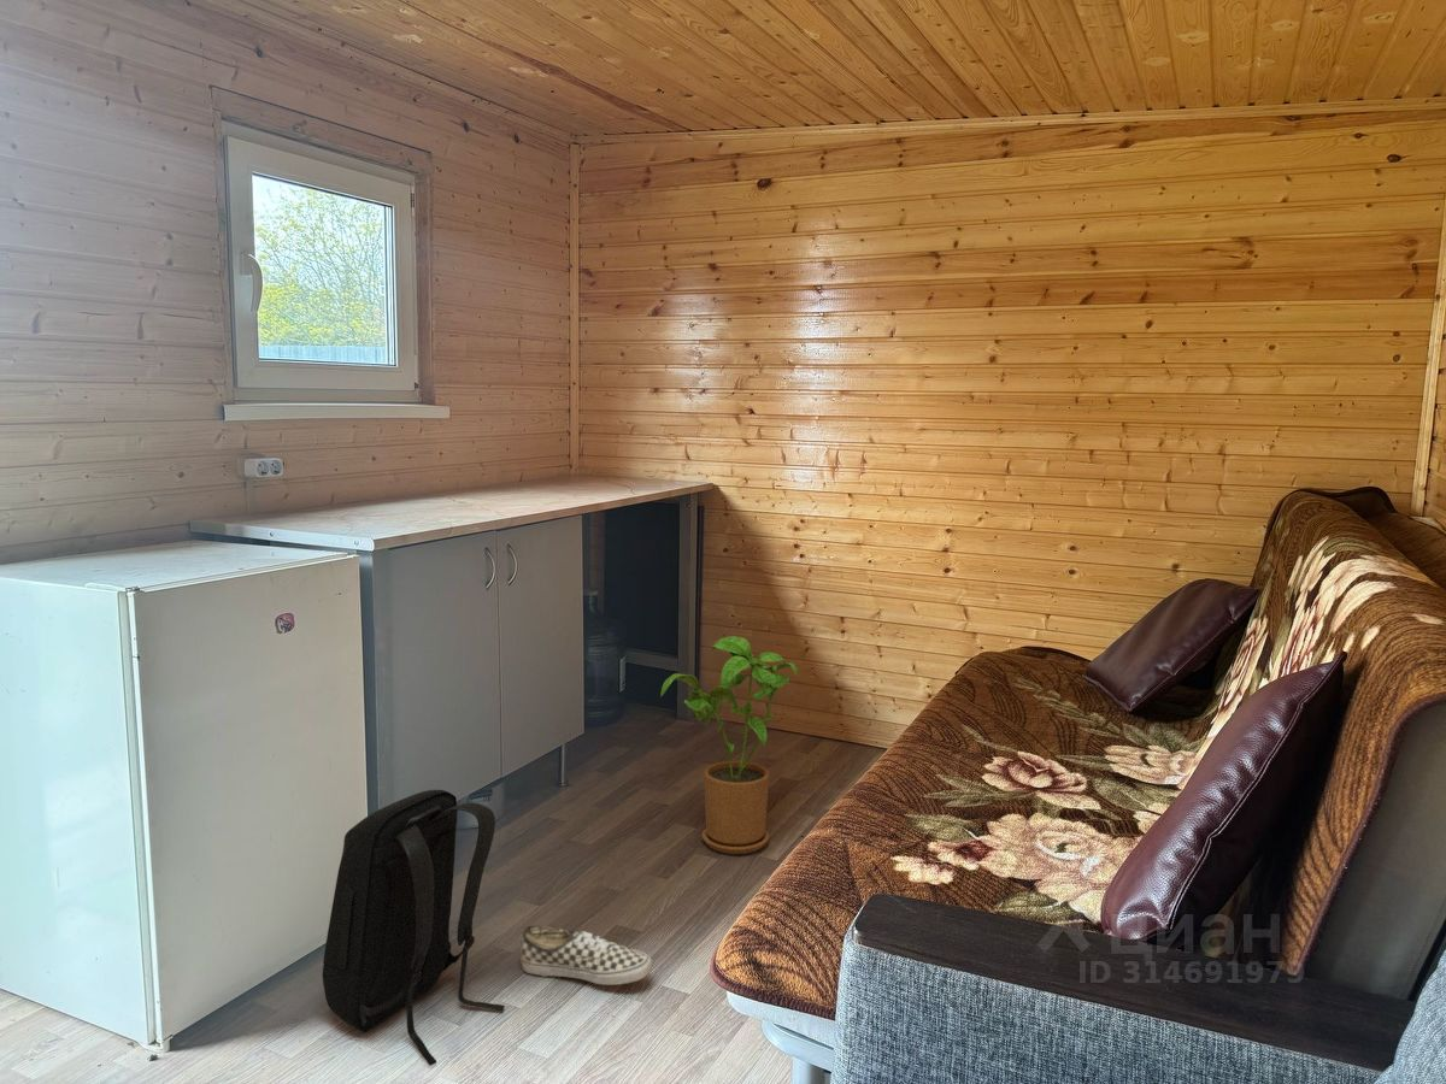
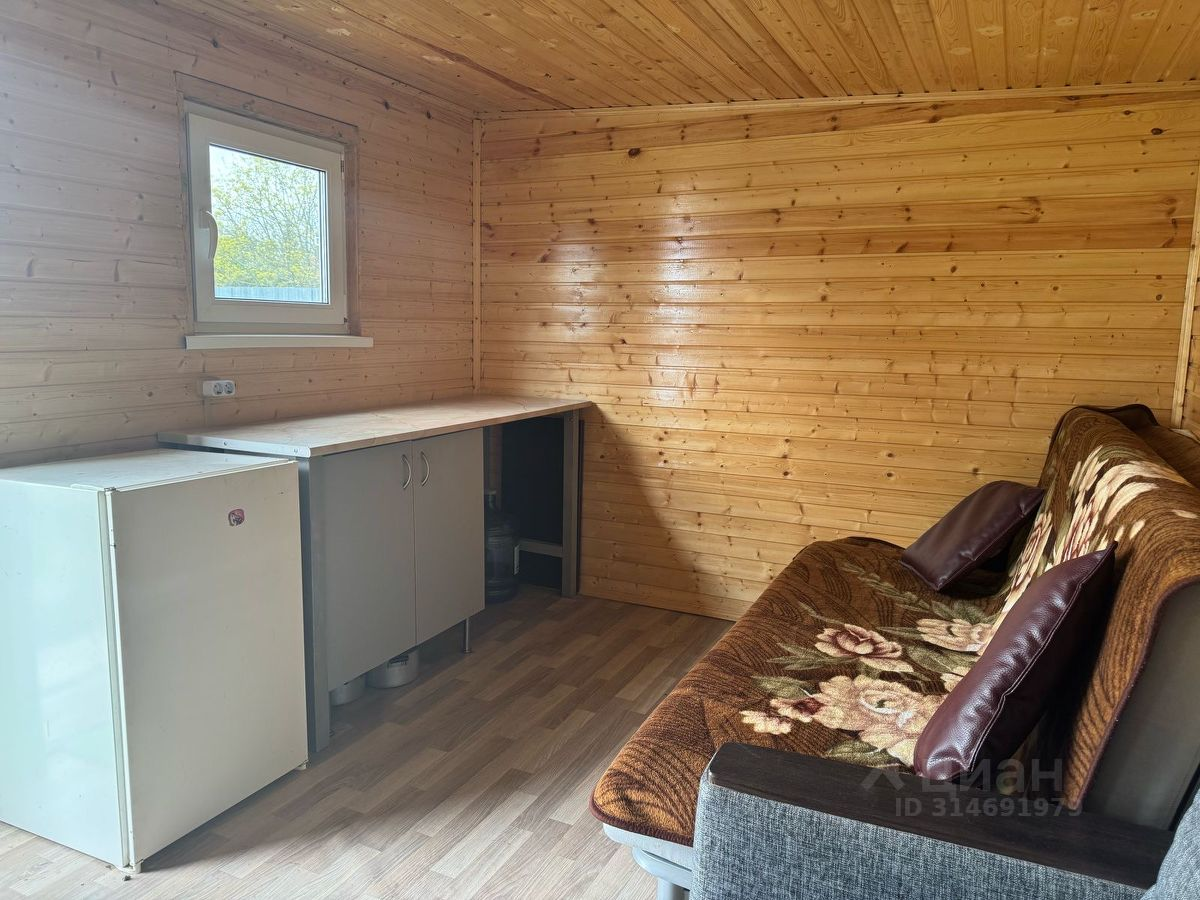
- sneaker [519,925,653,986]
- backpack [322,789,506,1067]
- house plant [659,635,799,855]
